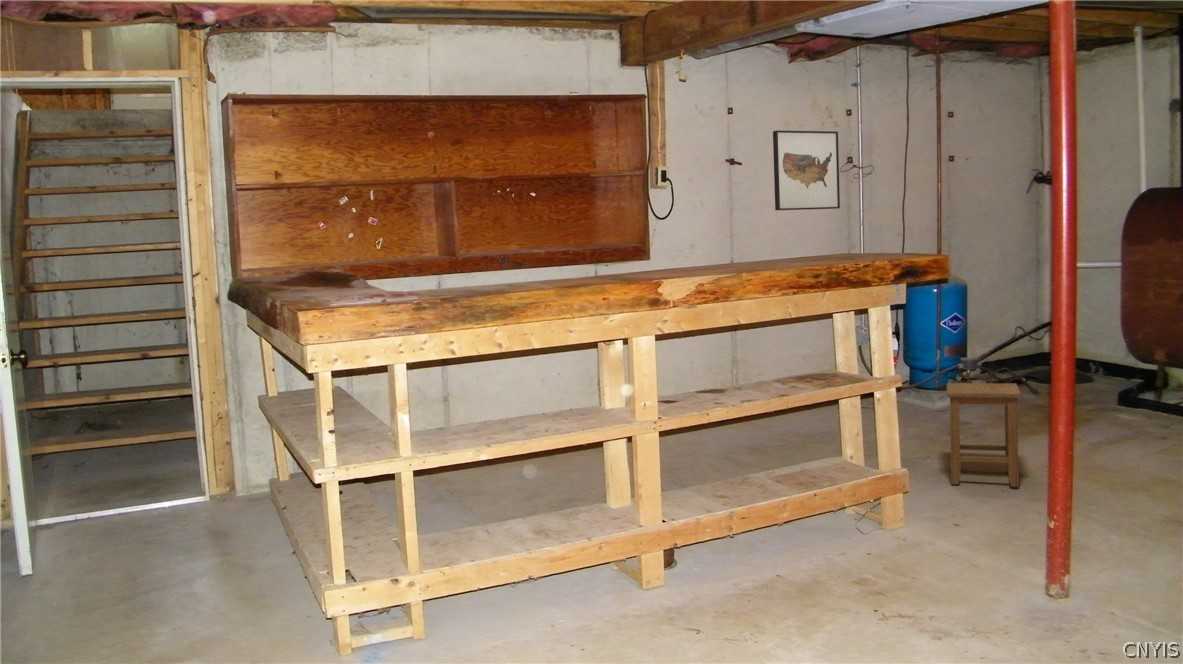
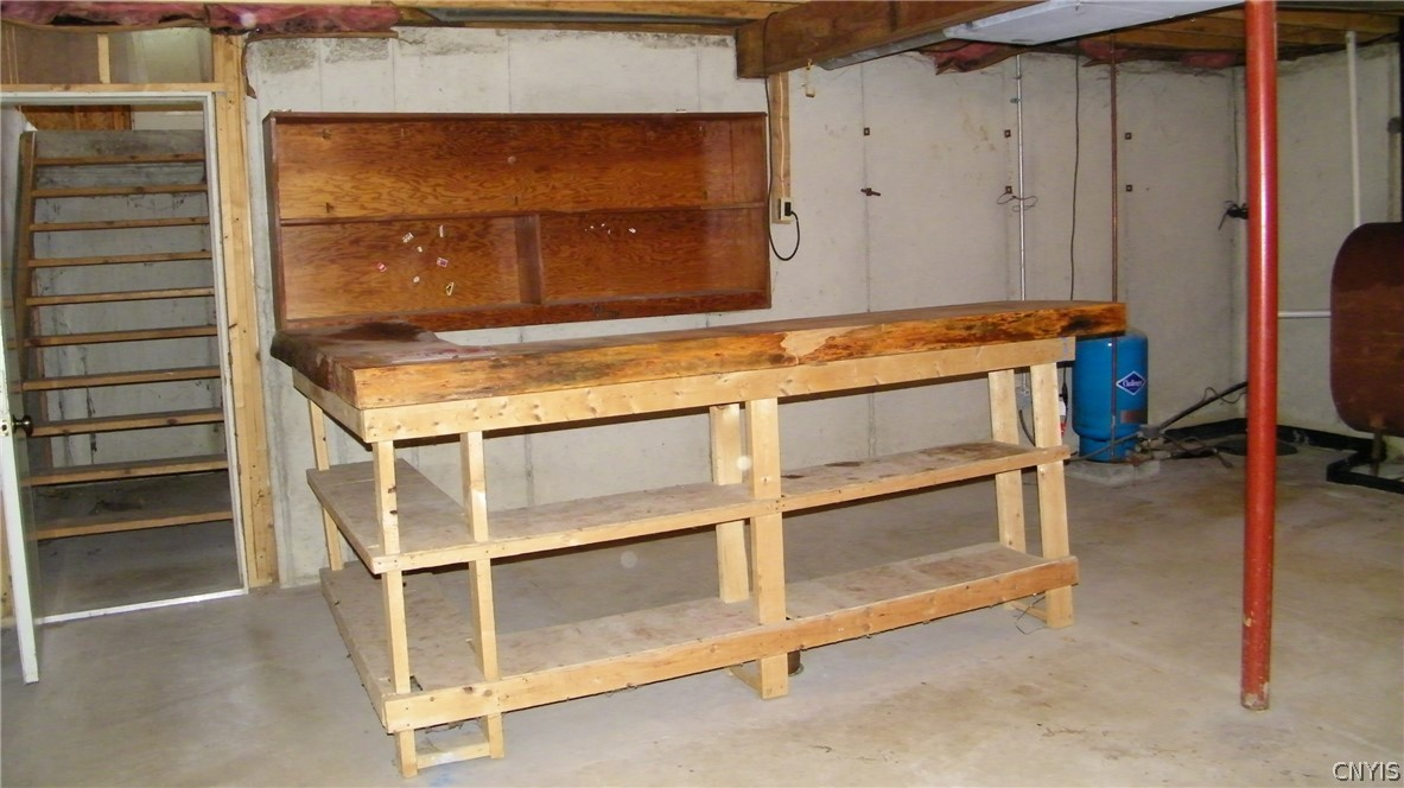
- stool [946,382,1022,488]
- wall art [772,130,841,211]
